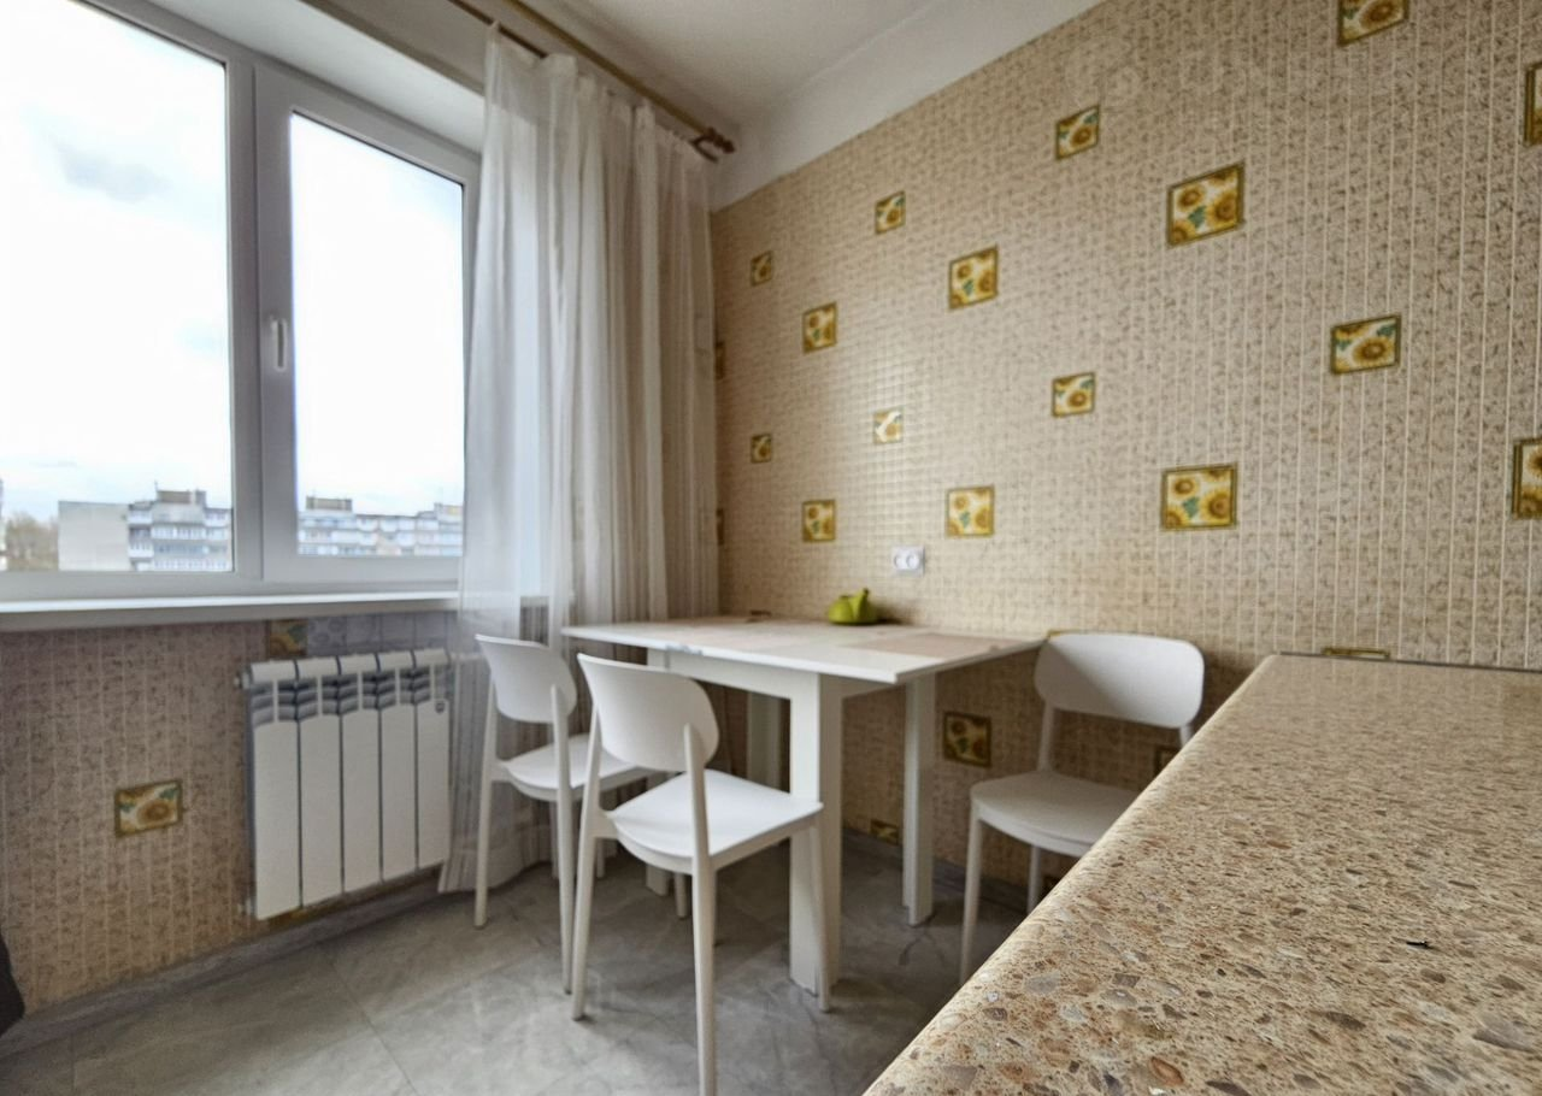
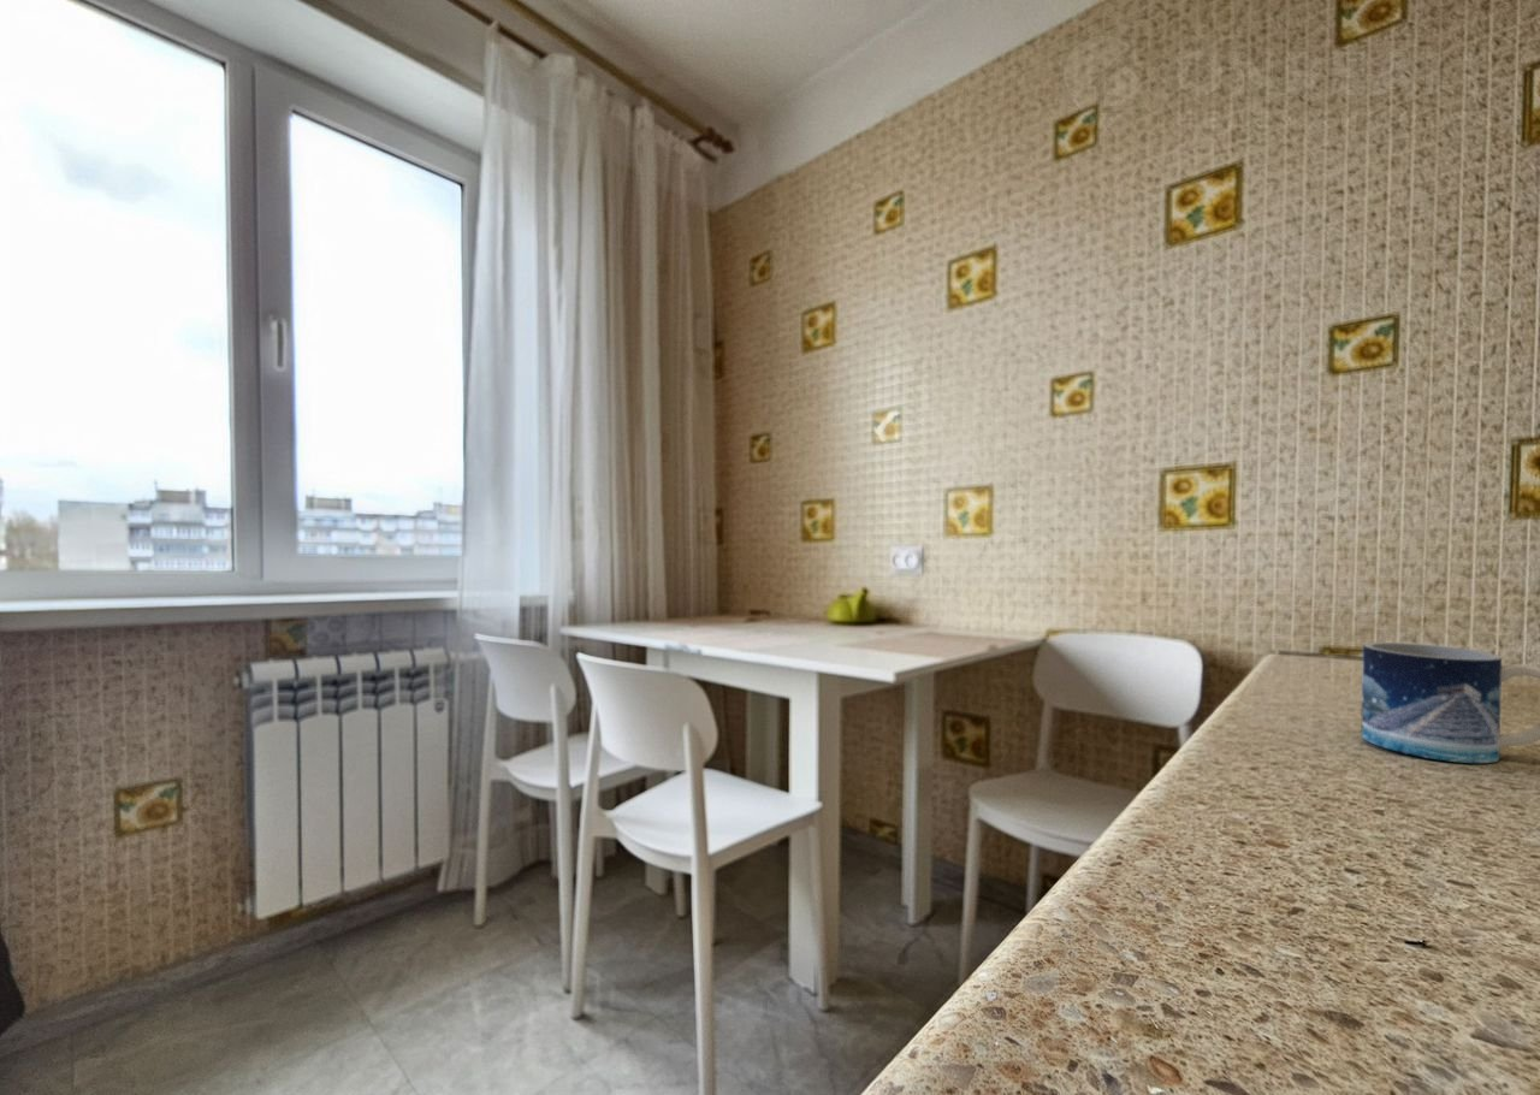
+ mug [1360,641,1540,764]
